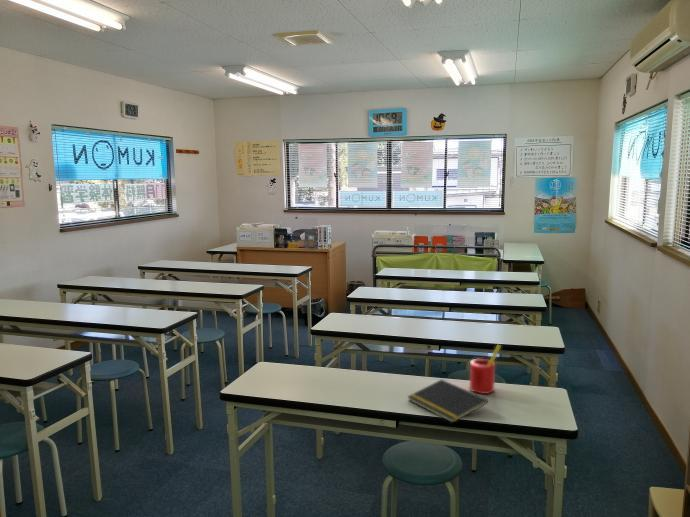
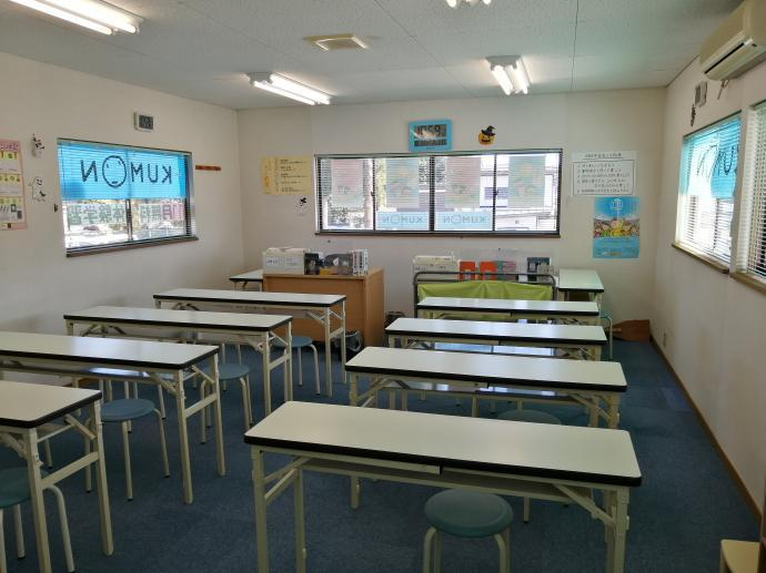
- notepad [406,378,489,424]
- straw [469,344,502,395]
